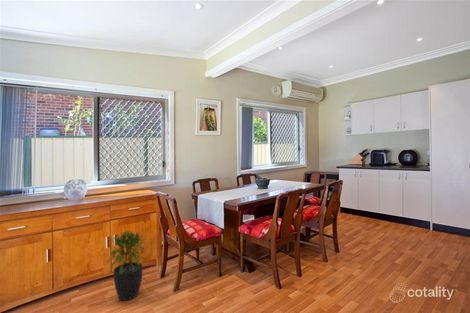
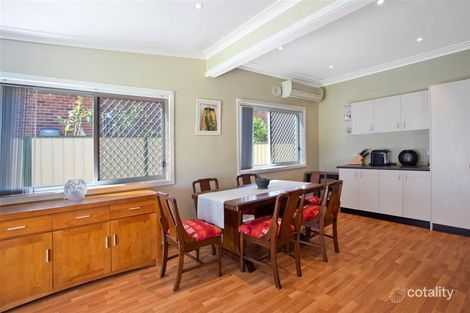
- potted plant [105,229,147,301]
